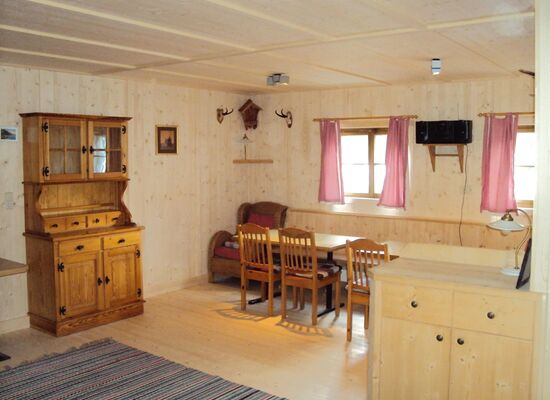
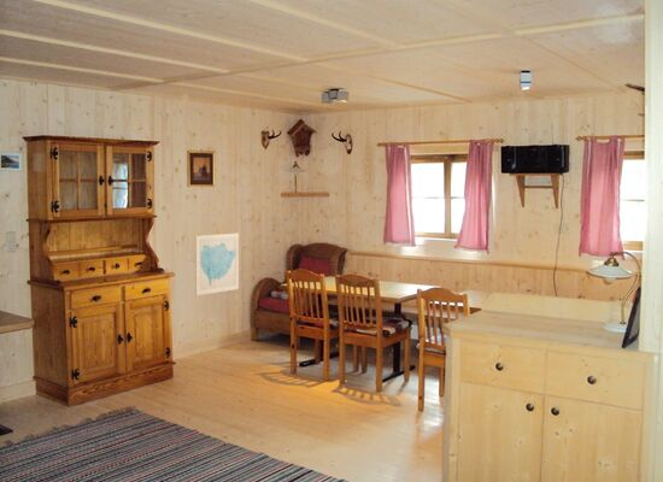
+ wall art [194,233,240,296]
